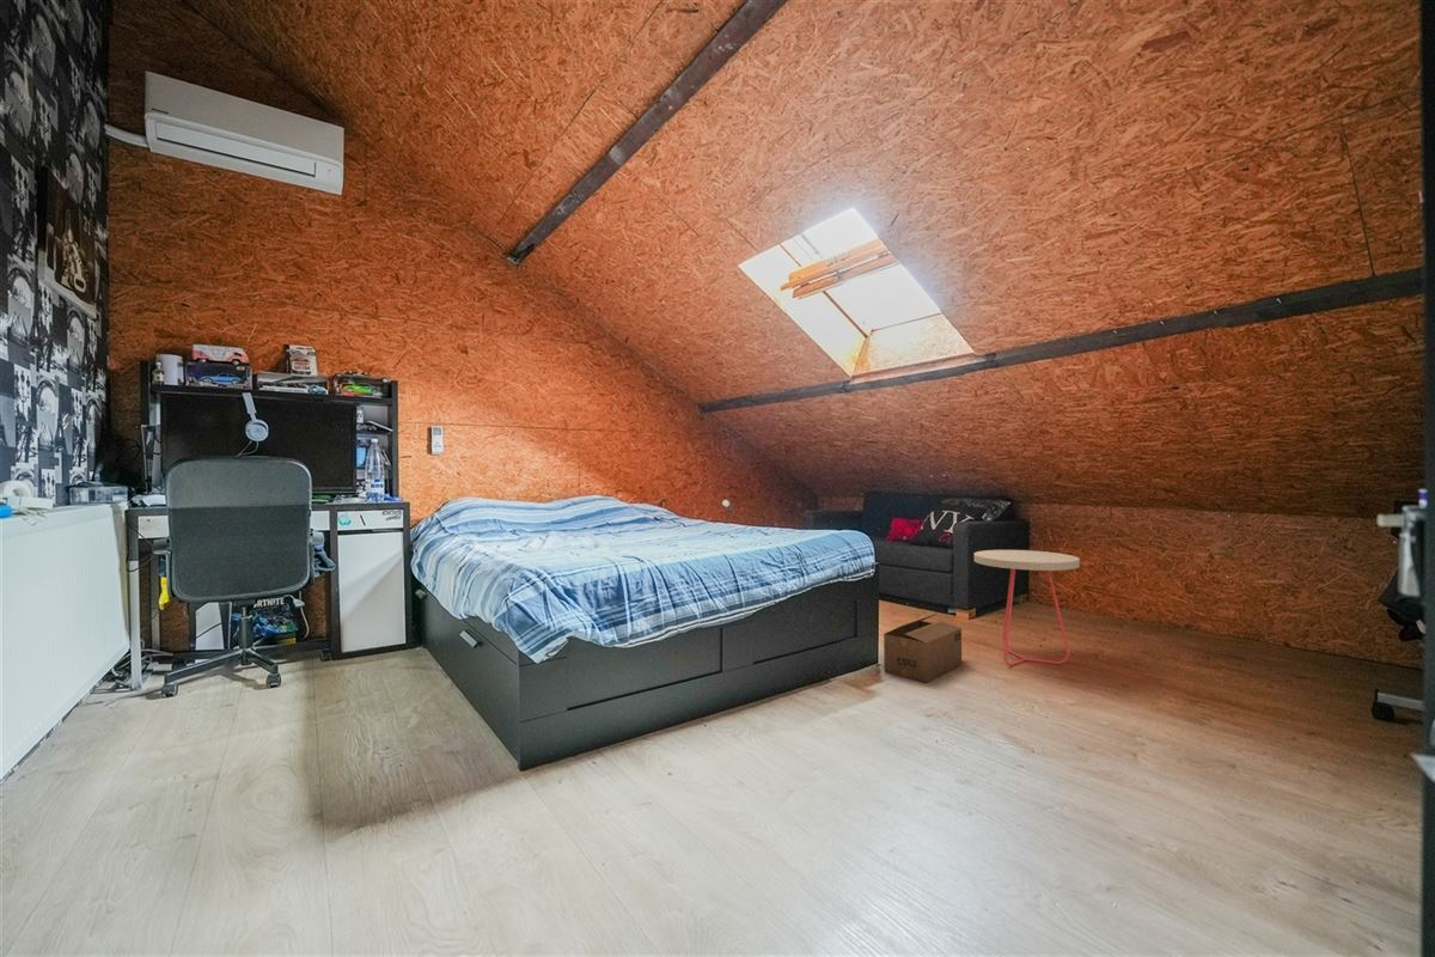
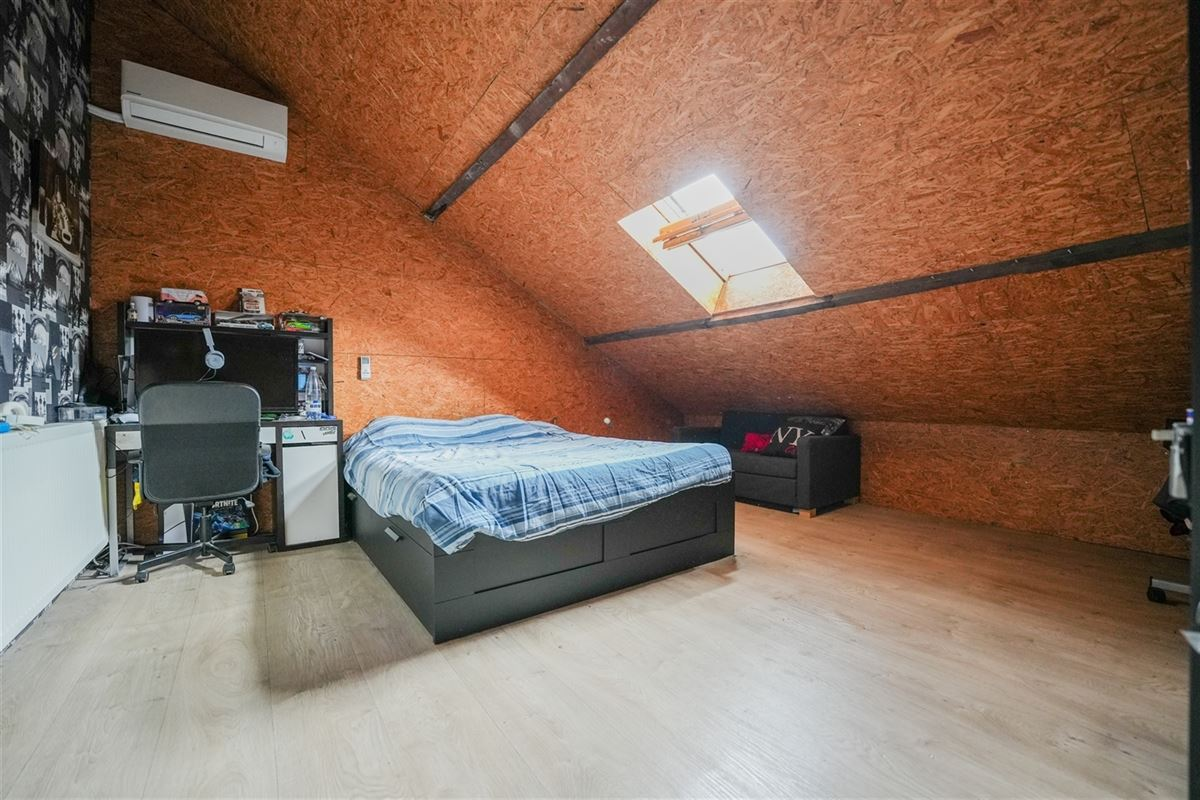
- cardboard box [883,612,963,684]
- side table [973,549,1081,666]
